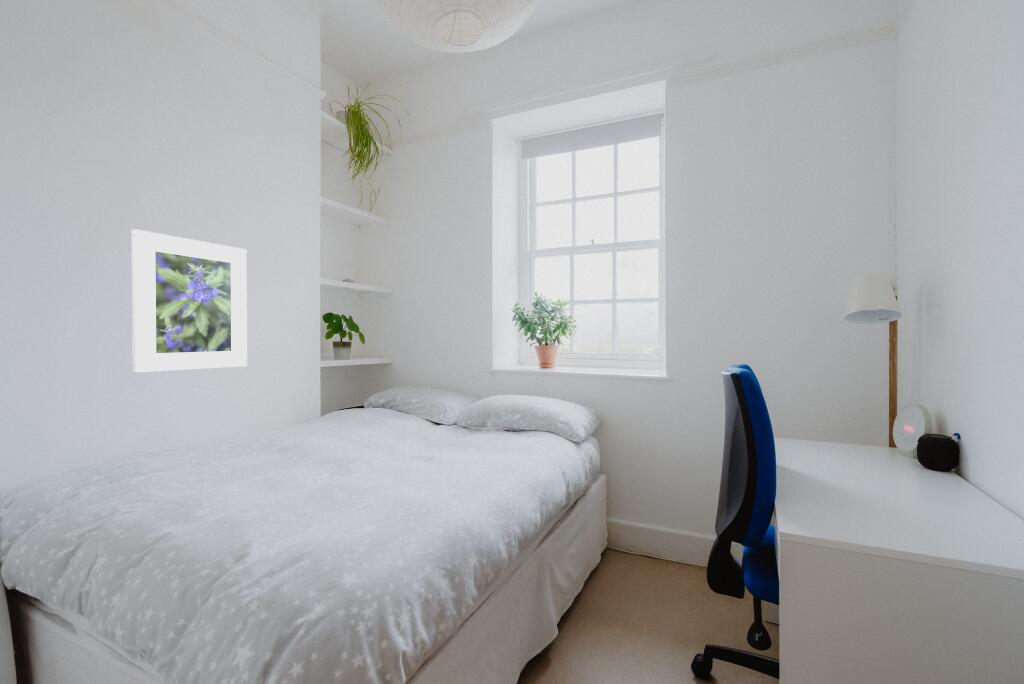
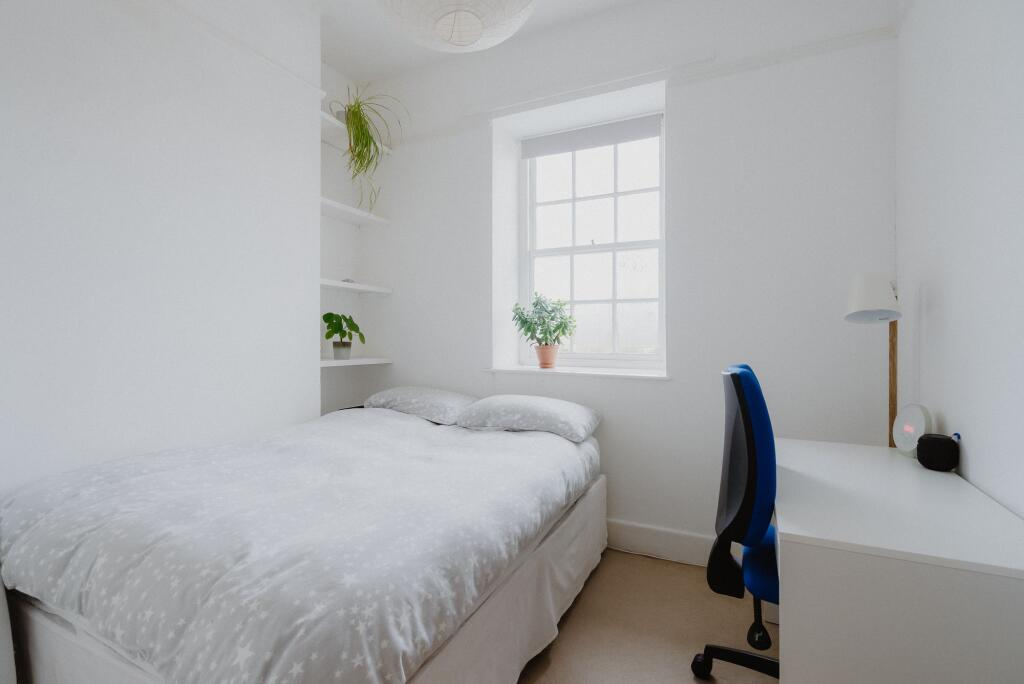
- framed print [131,228,248,374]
